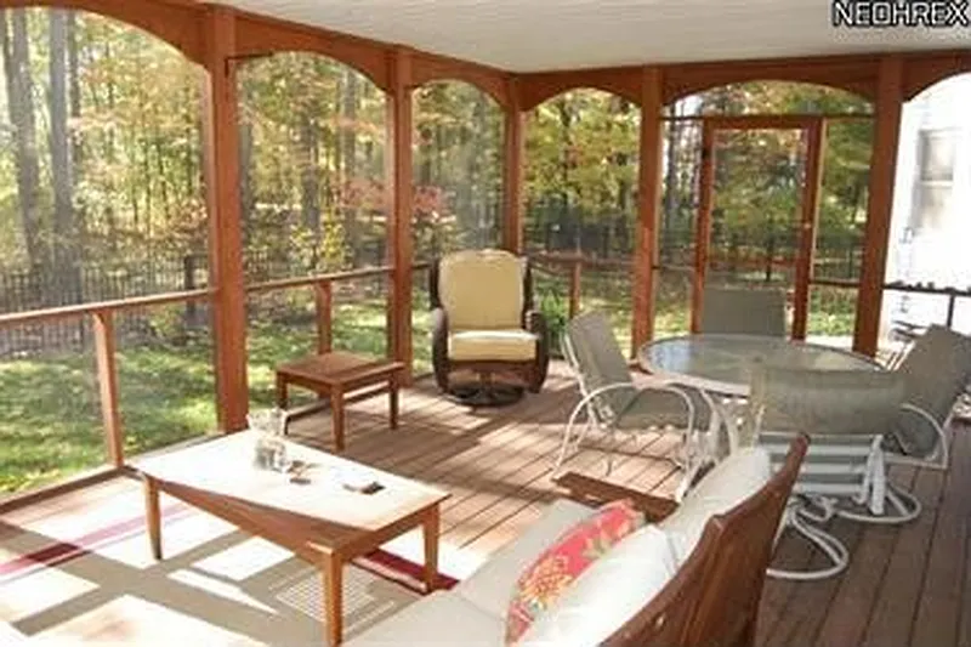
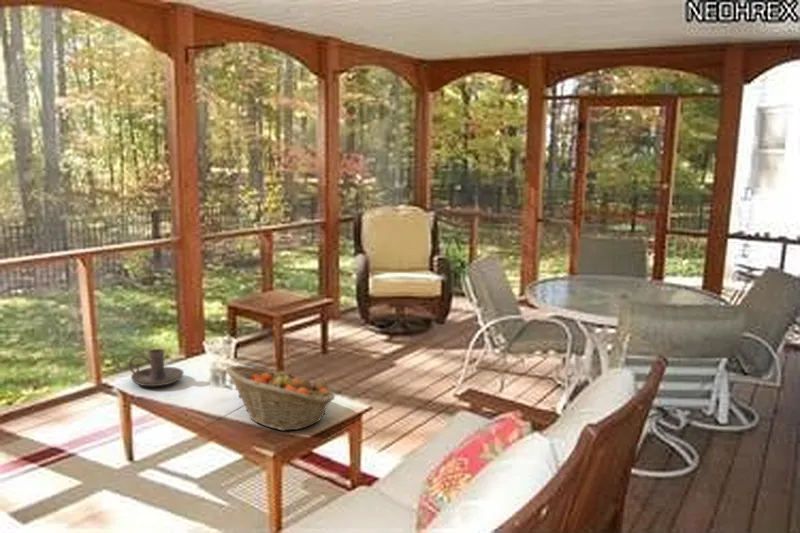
+ candle holder [128,348,185,387]
+ fruit basket [225,364,336,432]
